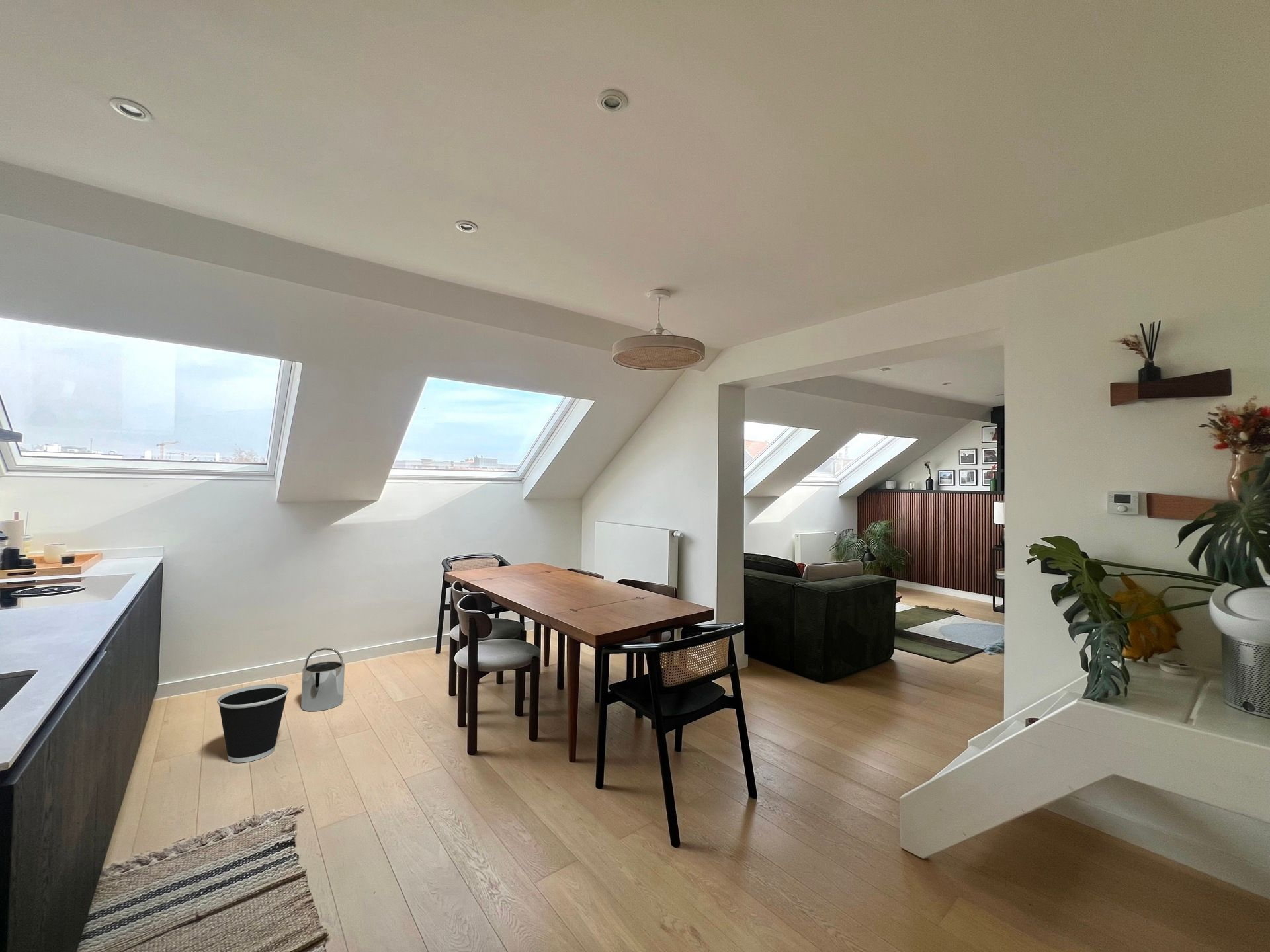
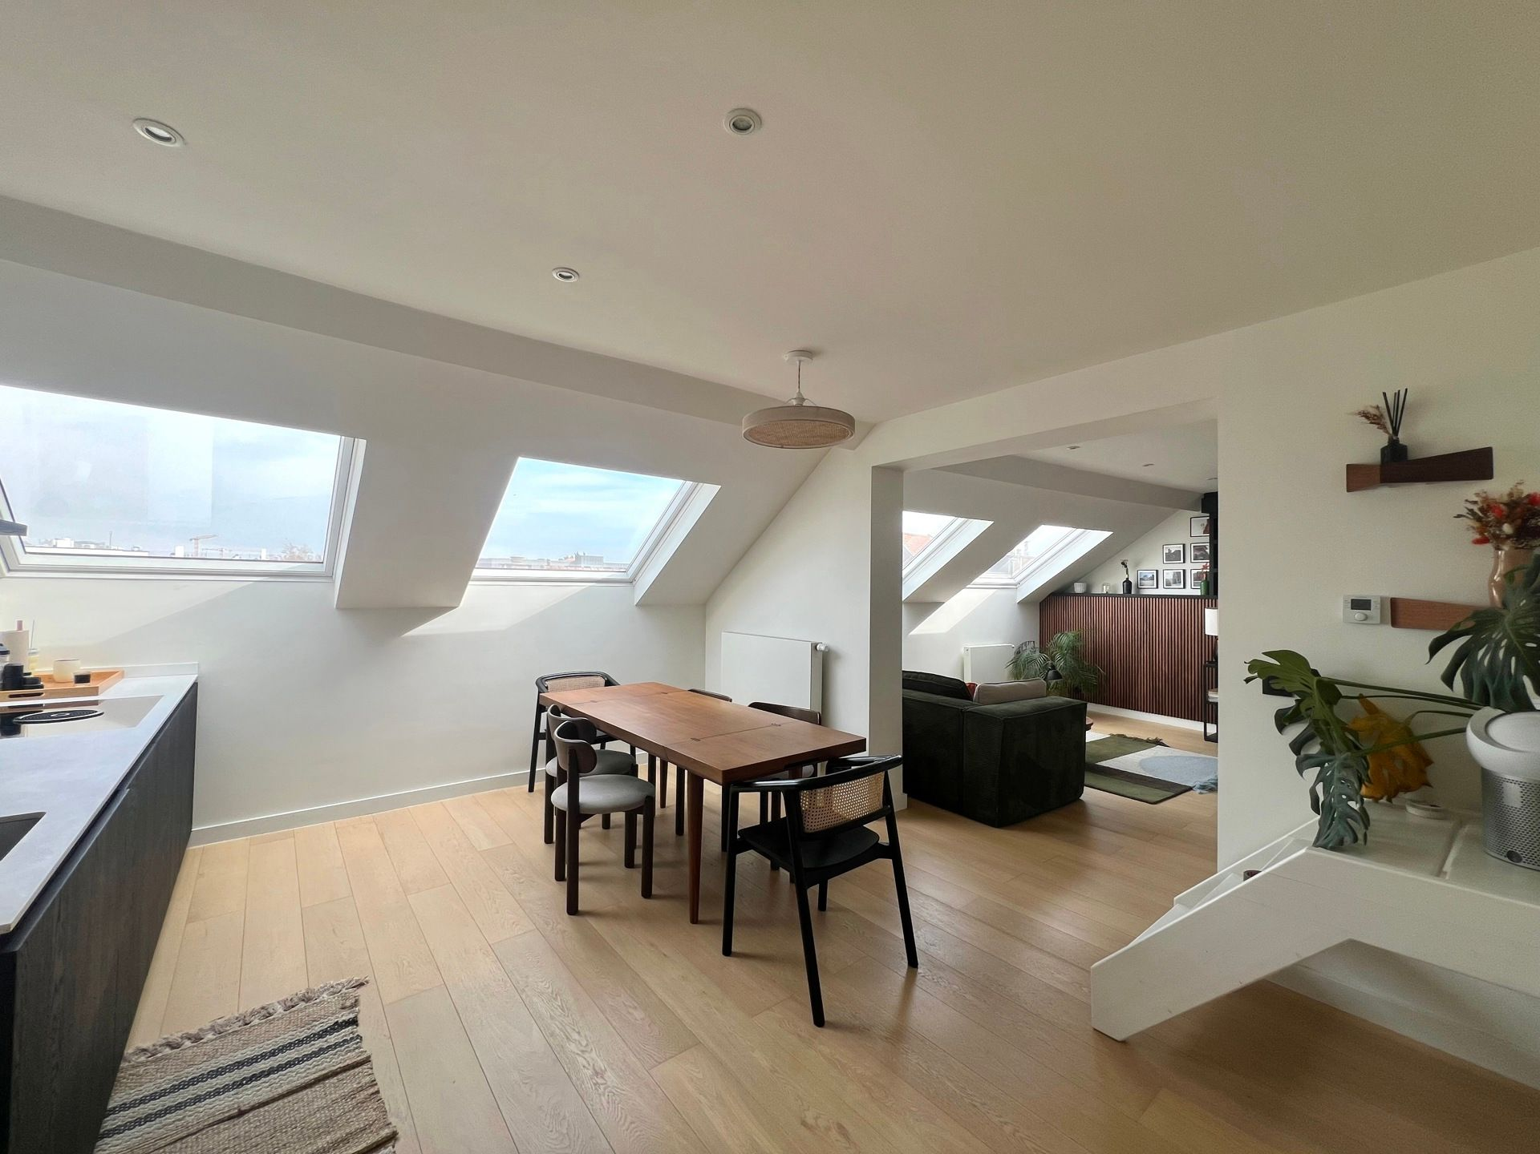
- wastebasket [216,683,290,763]
- bucket [300,647,345,712]
